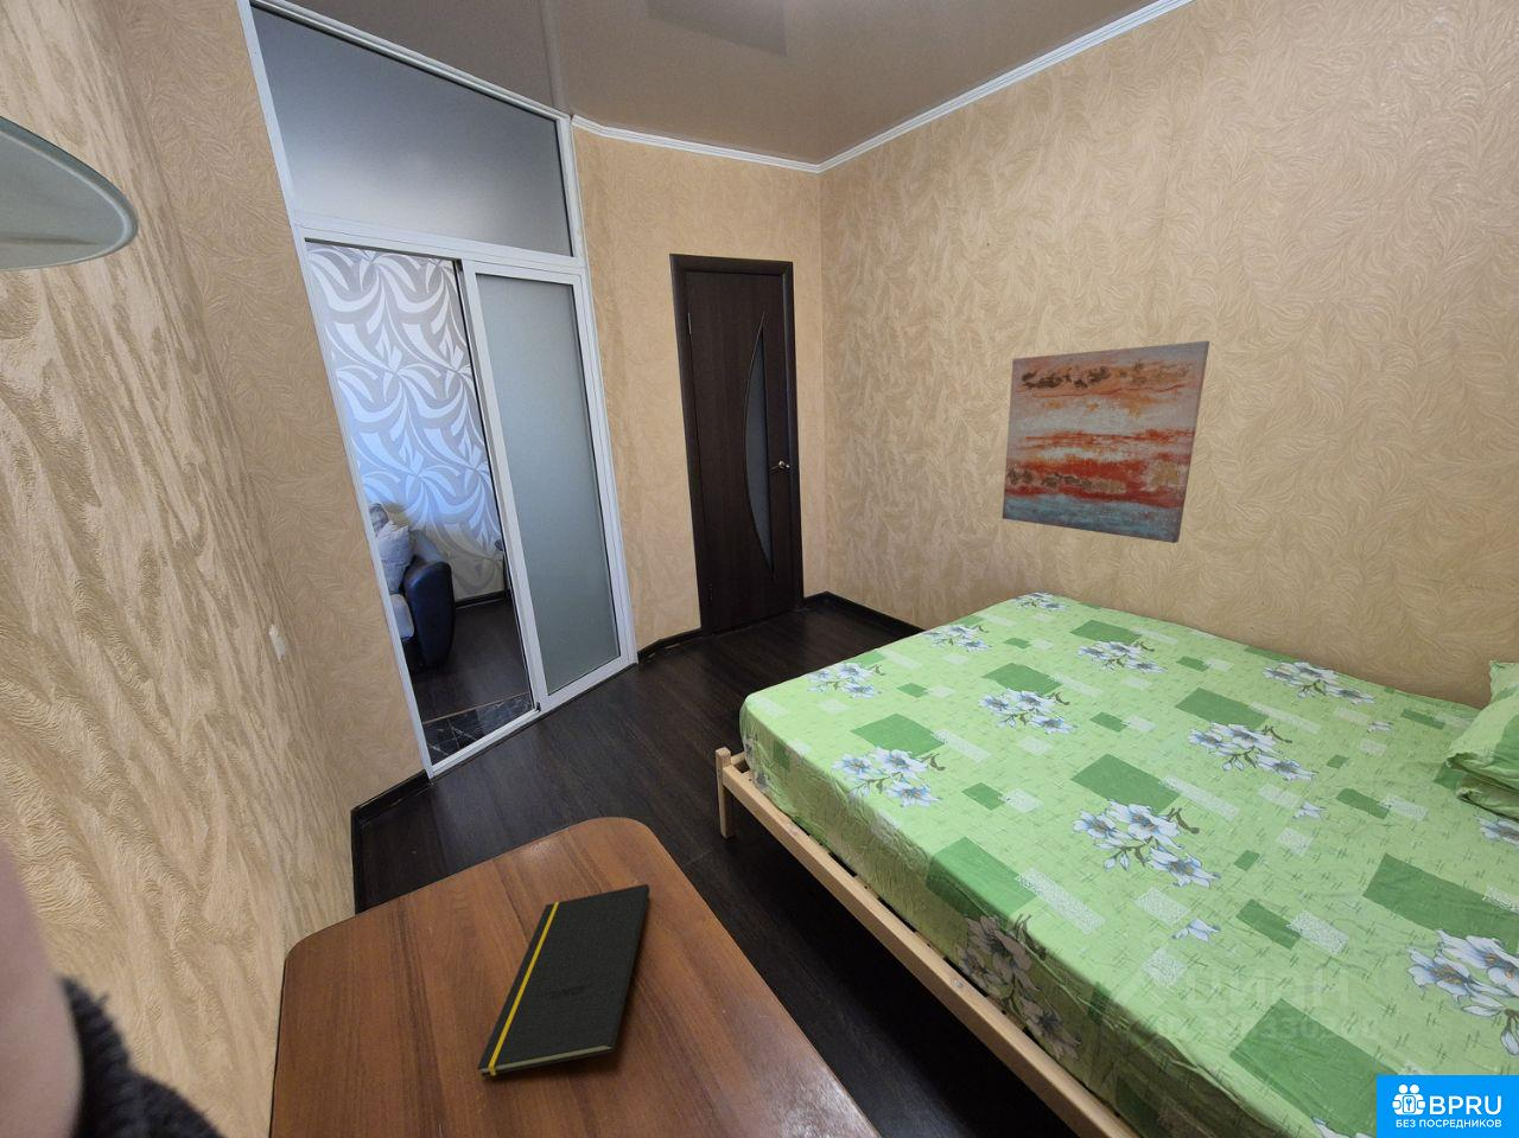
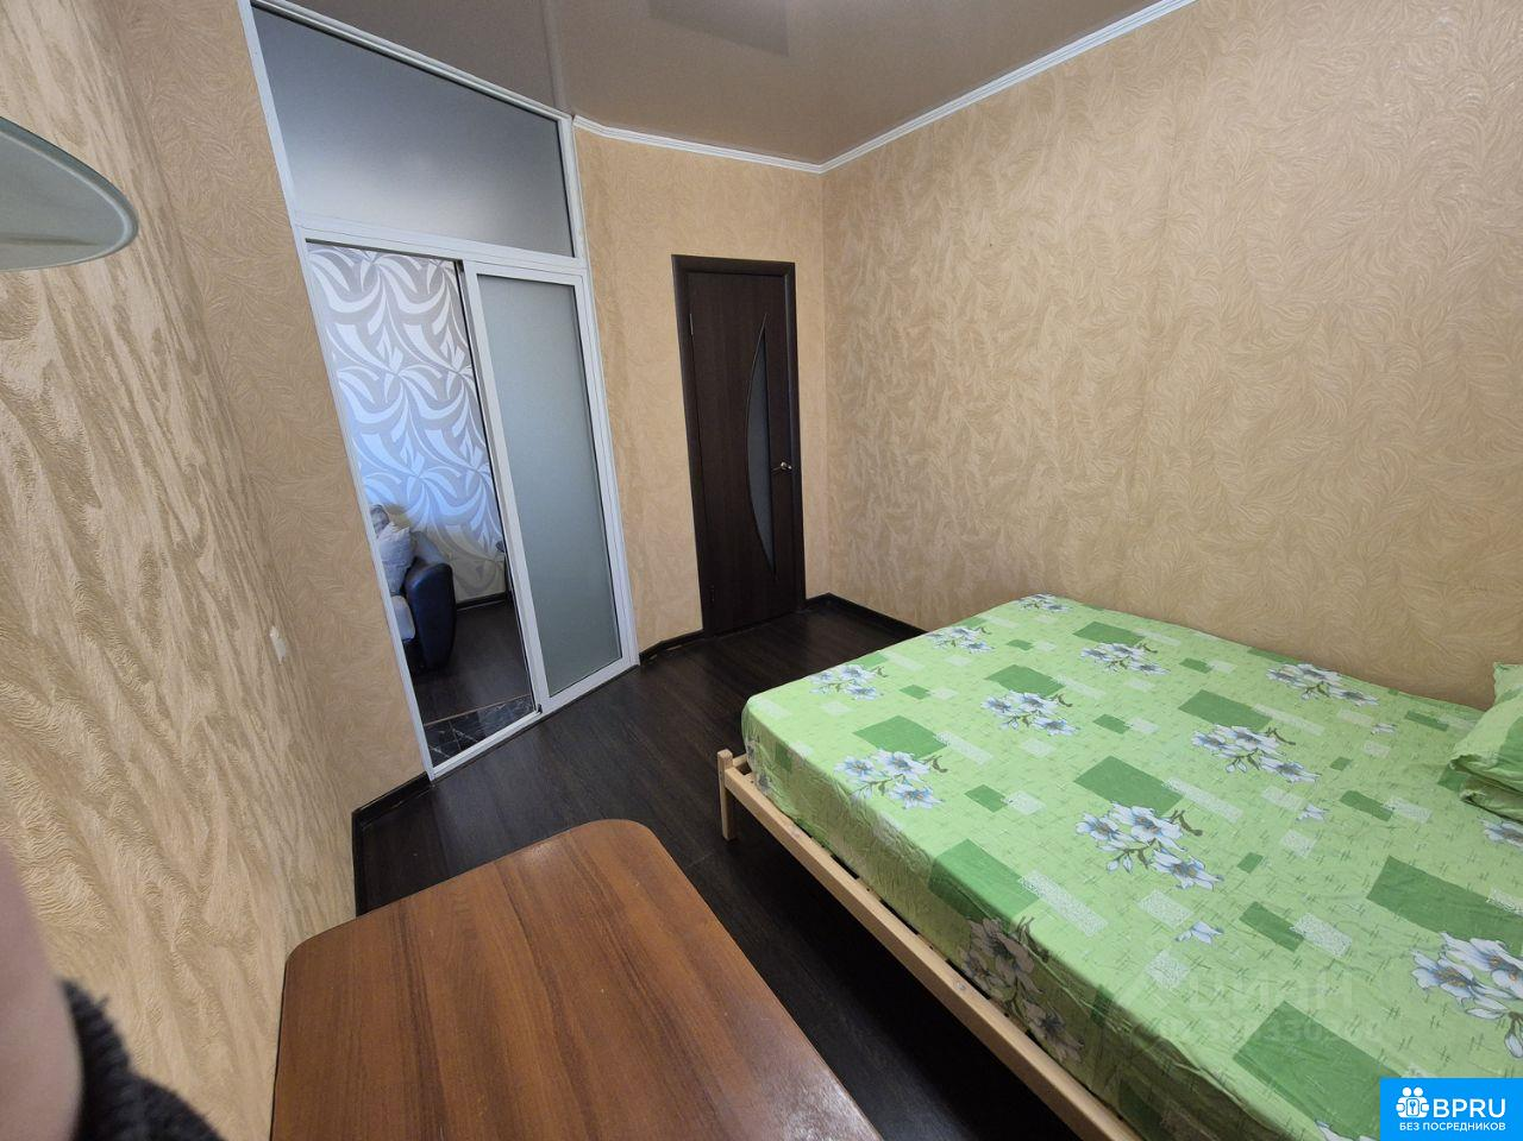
- notepad [476,883,651,1077]
- wall art [1001,341,1210,544]
